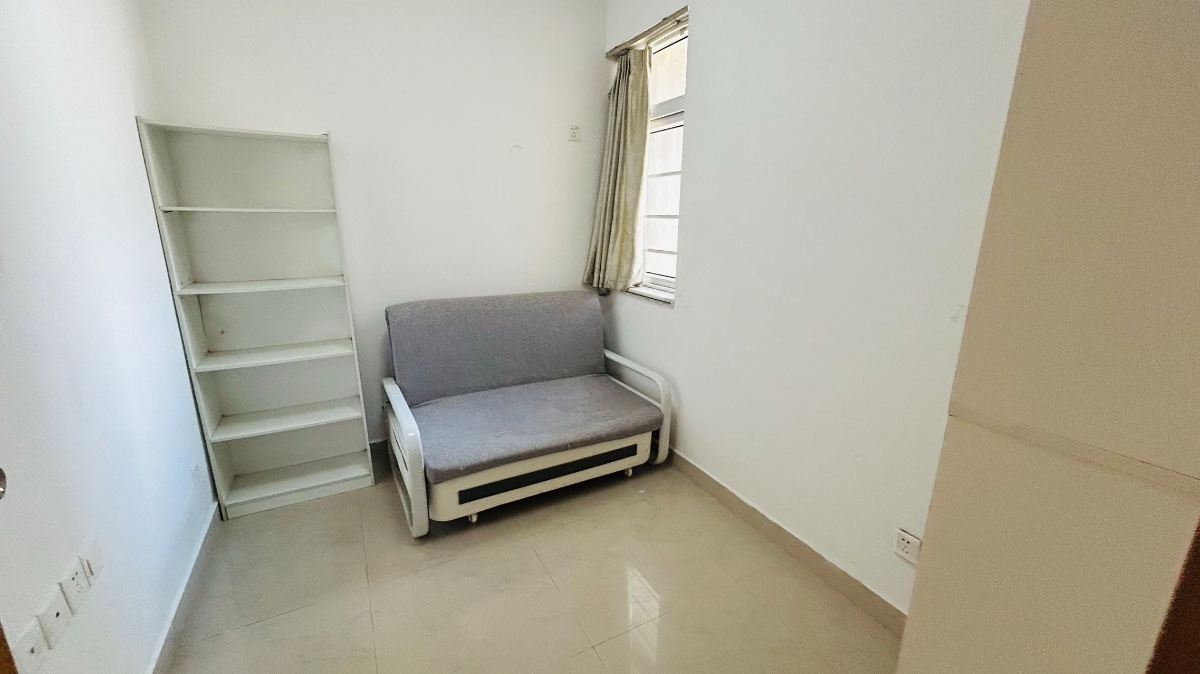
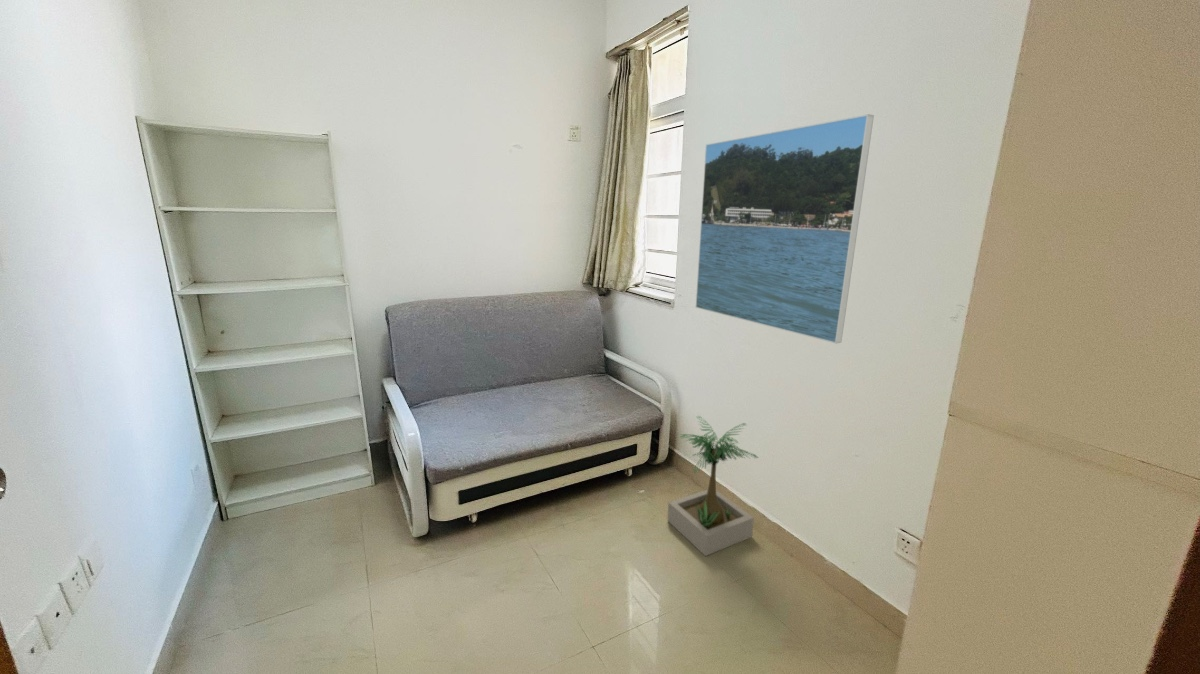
+ potted plant [667,415,758,557]
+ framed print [695,113,875,344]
